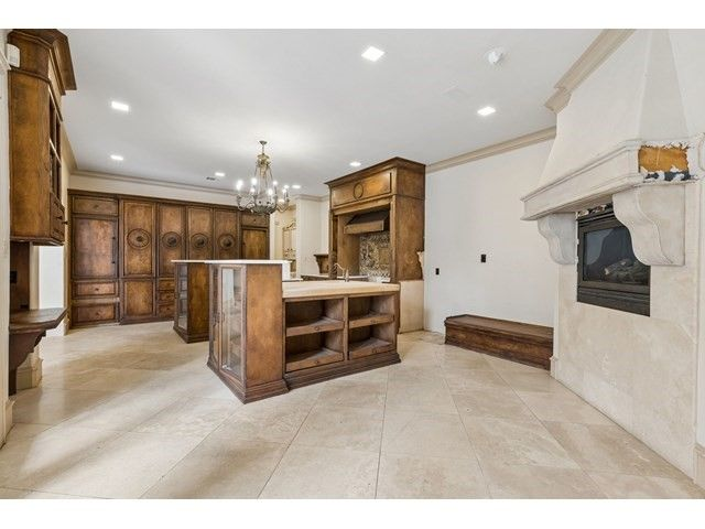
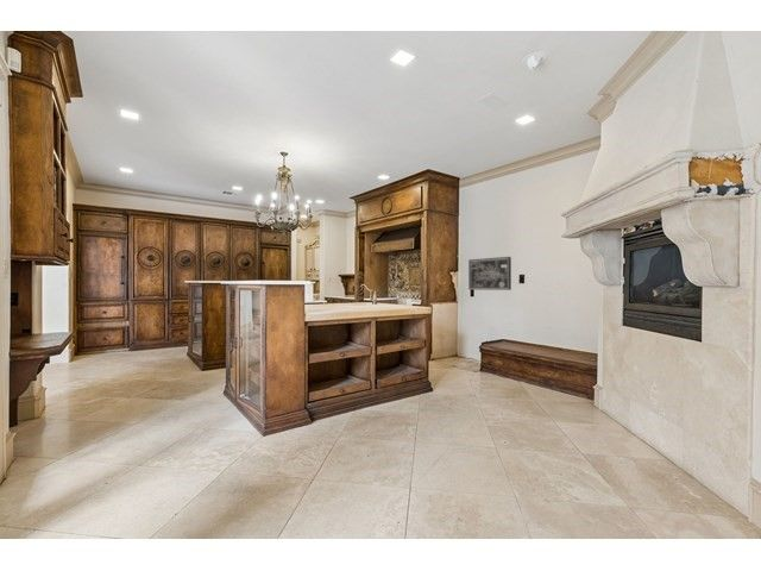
+ wall art [467,256,512,291]
